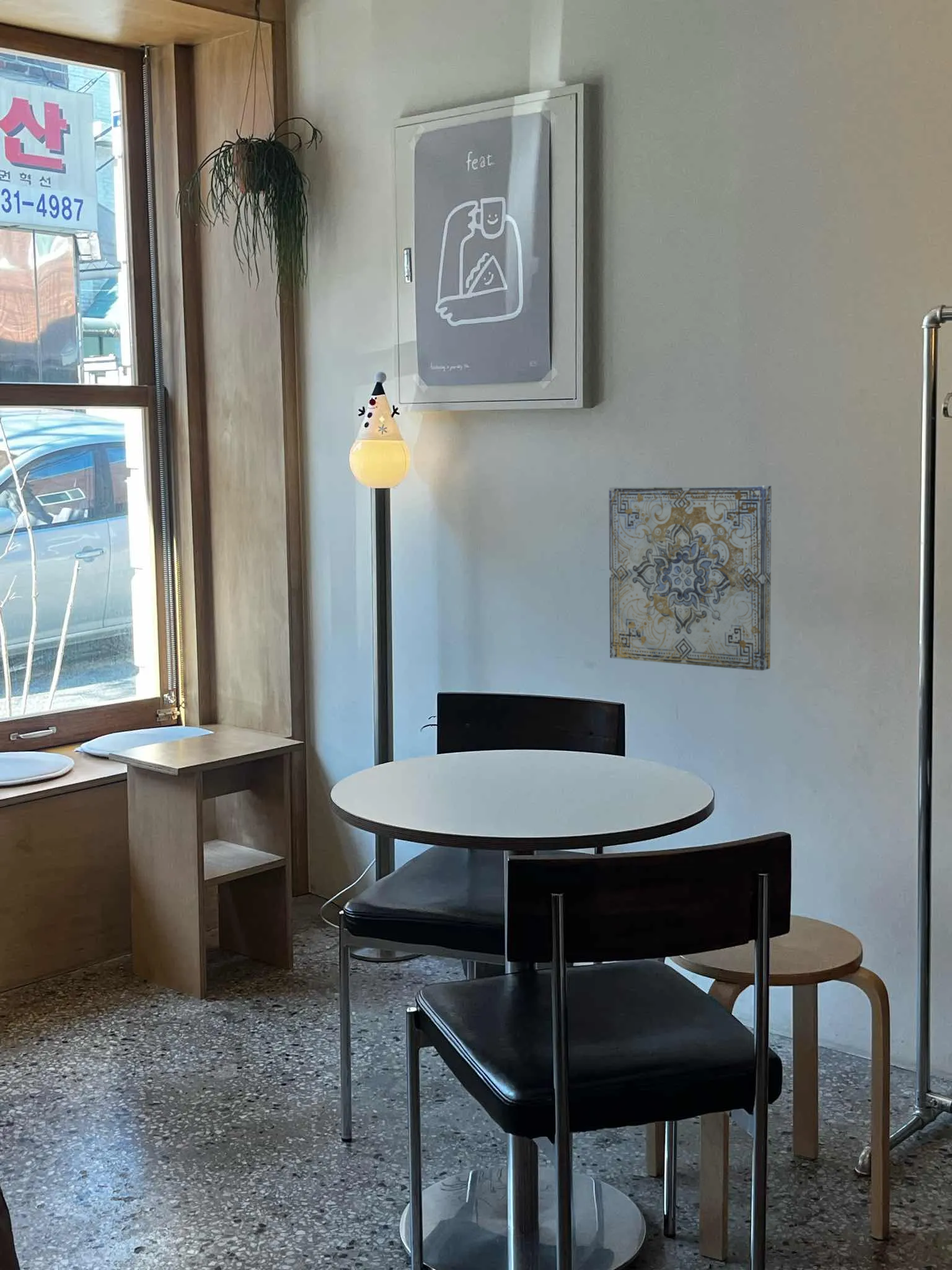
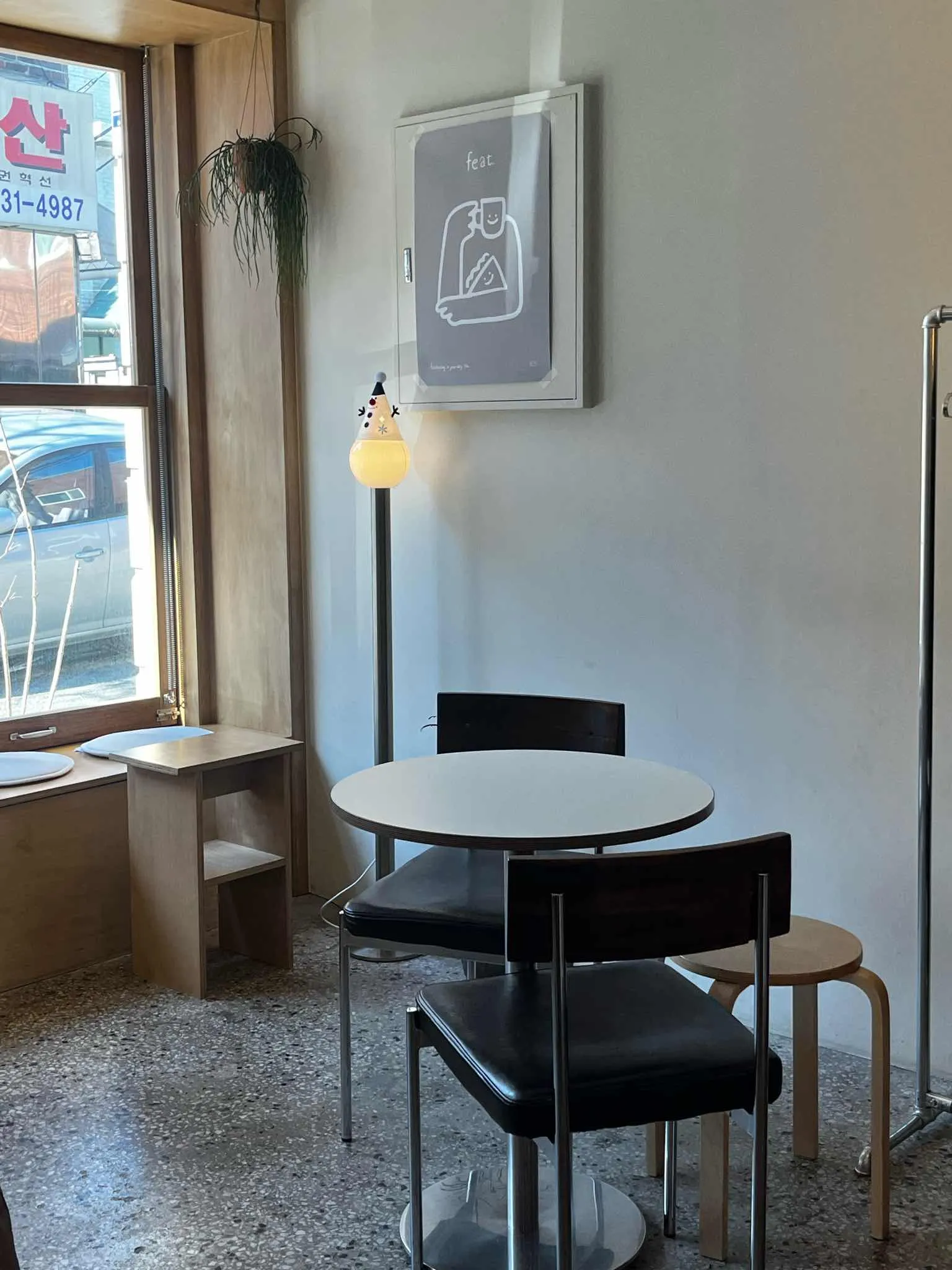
- wall art [608,485,772,672]
